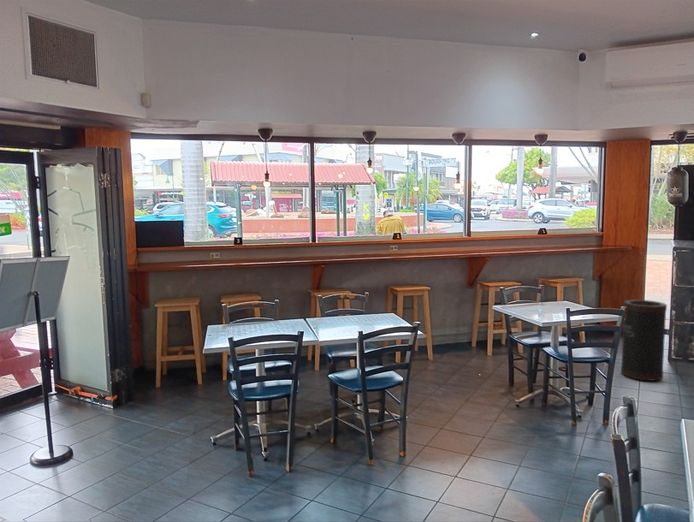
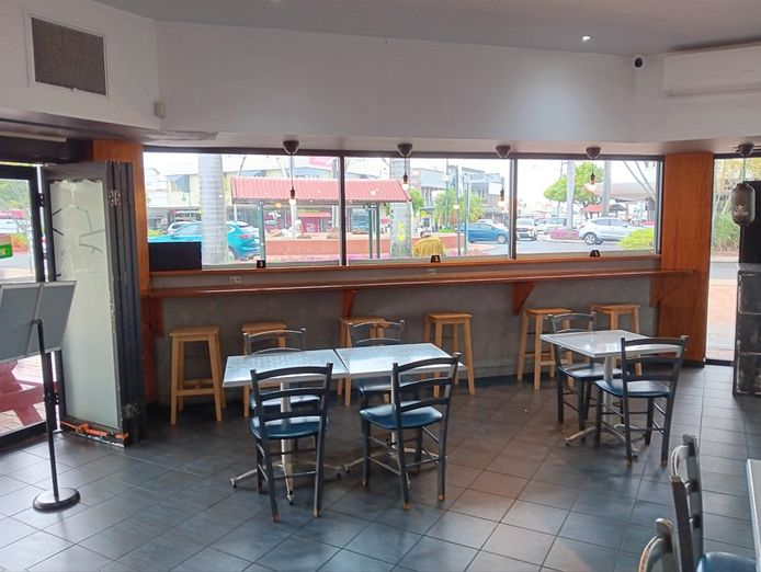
- trash can [620,299,668,382]
